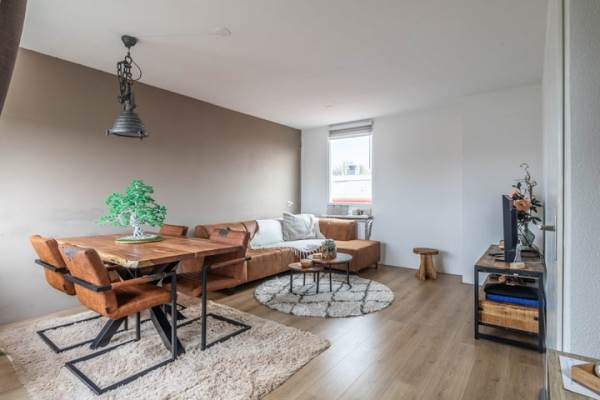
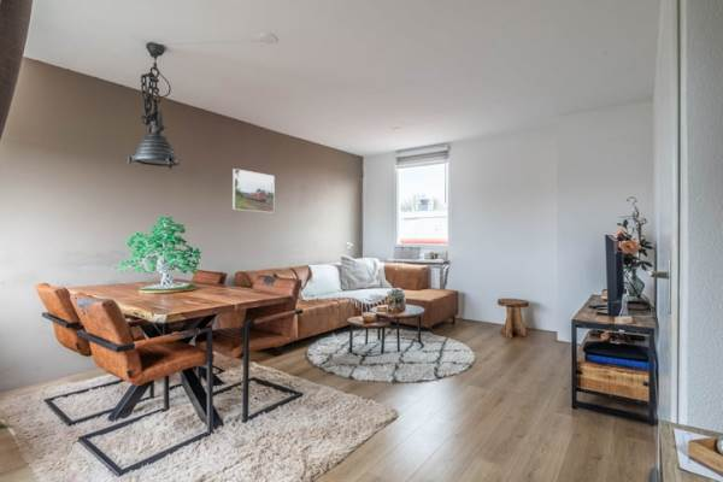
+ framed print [231,167,276,213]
